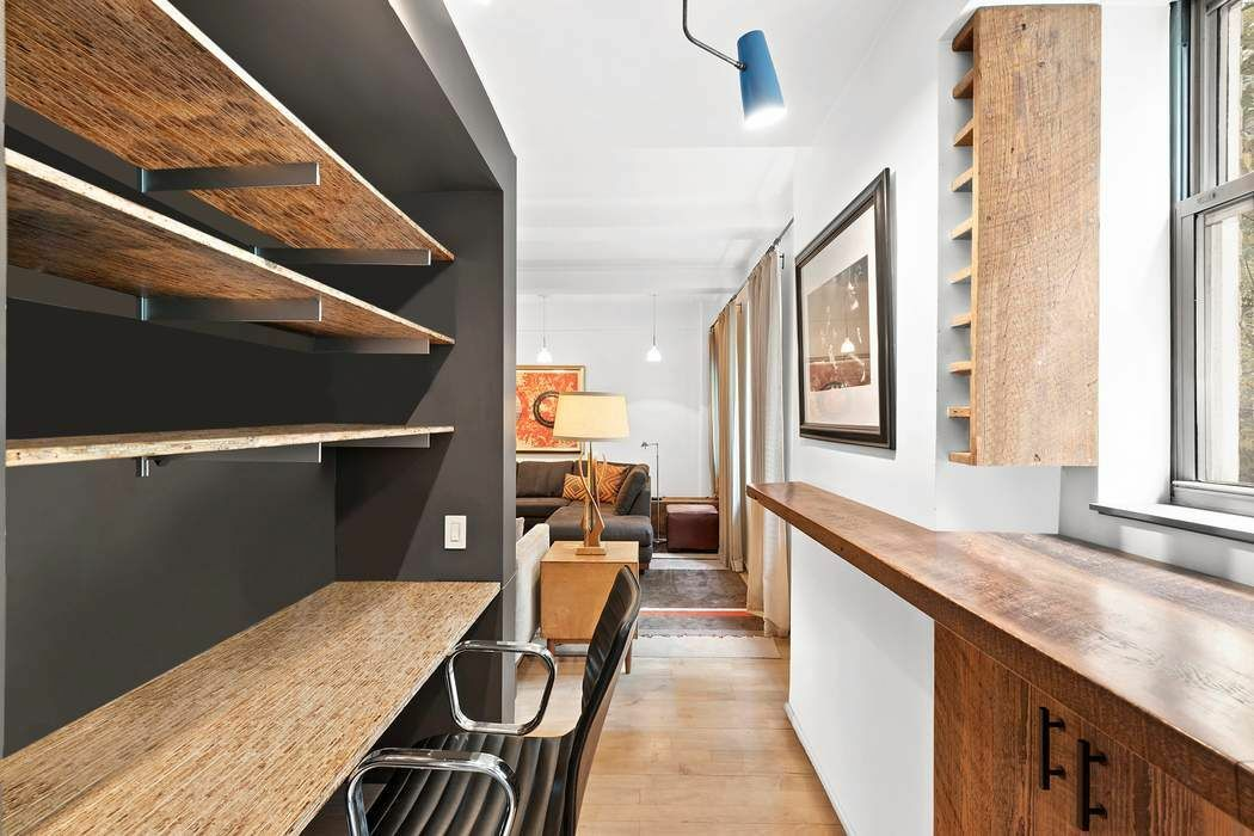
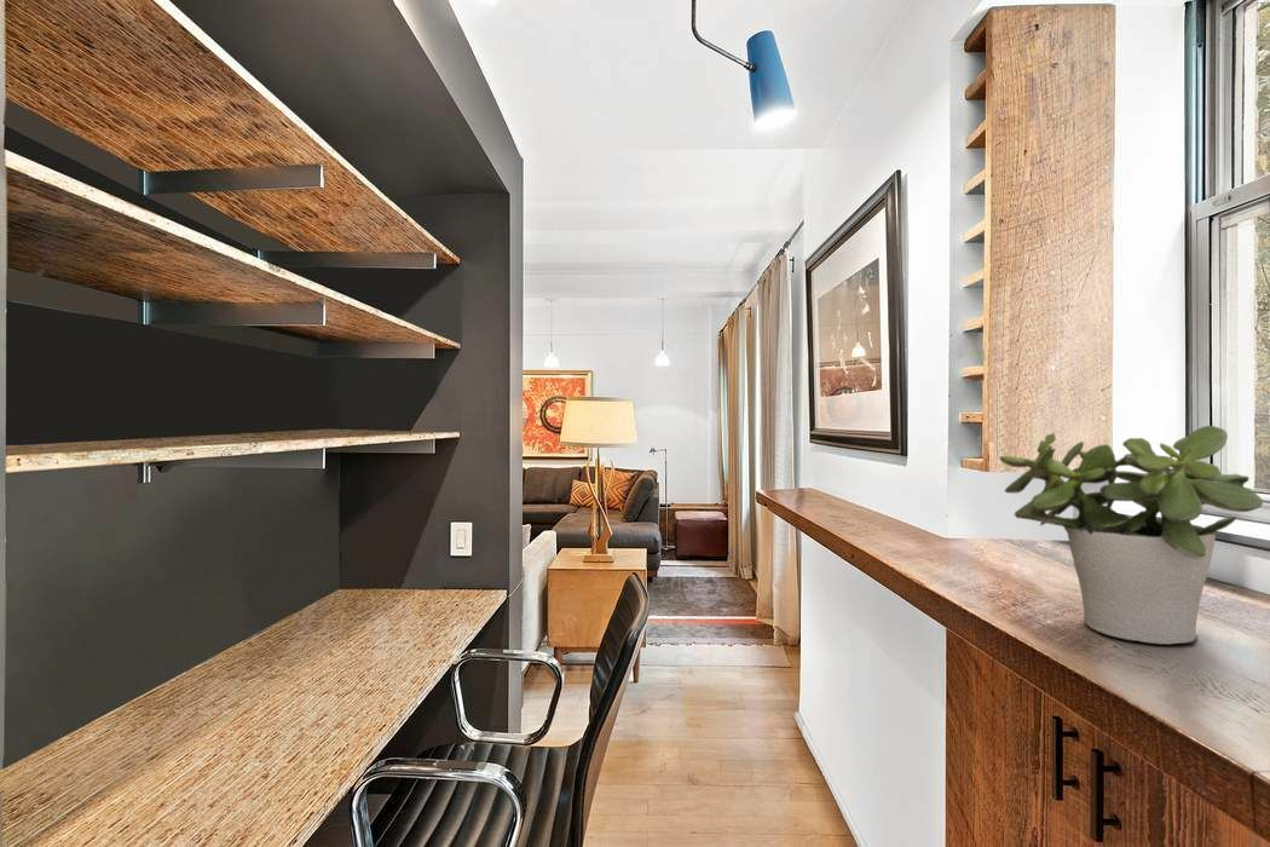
+ potted plant [999,425,1264,646]
